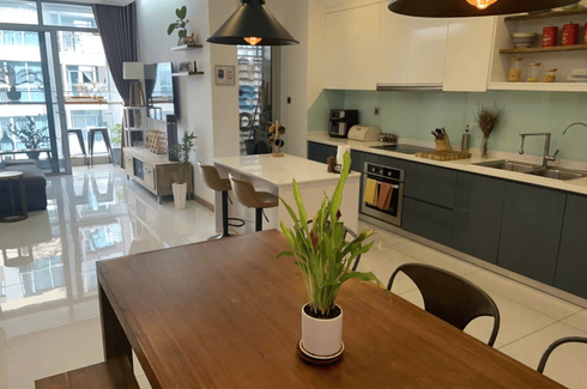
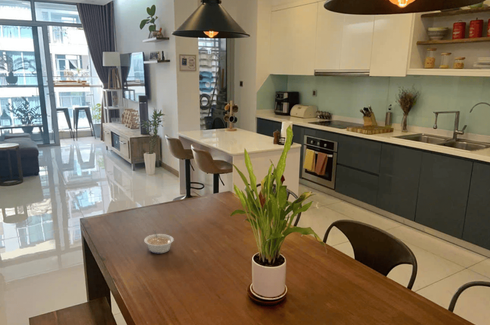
+ legume [143,229,175,254]
